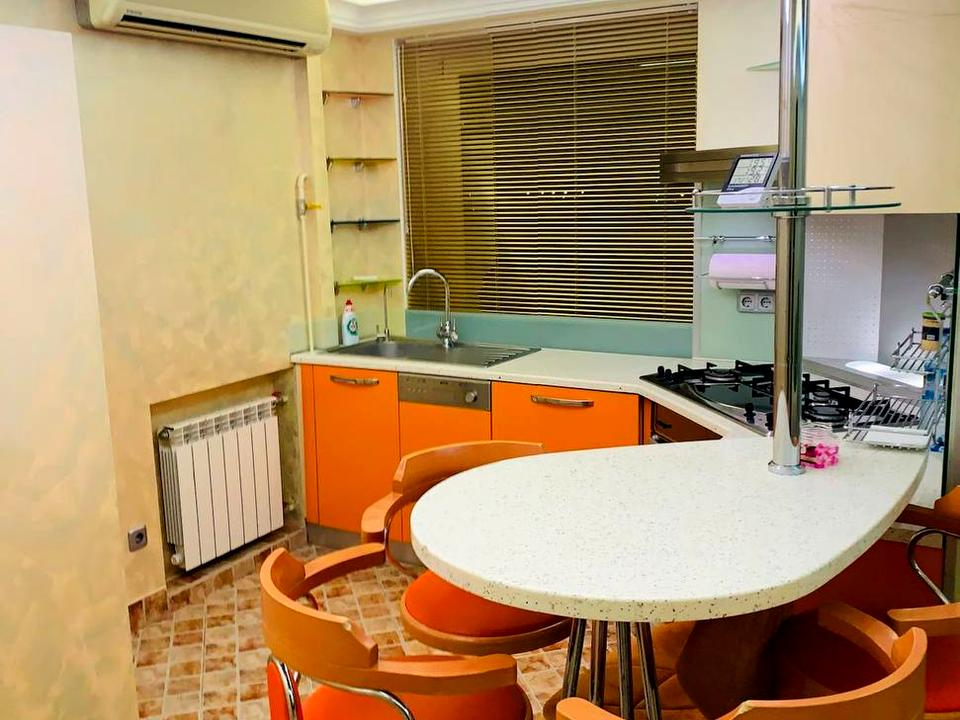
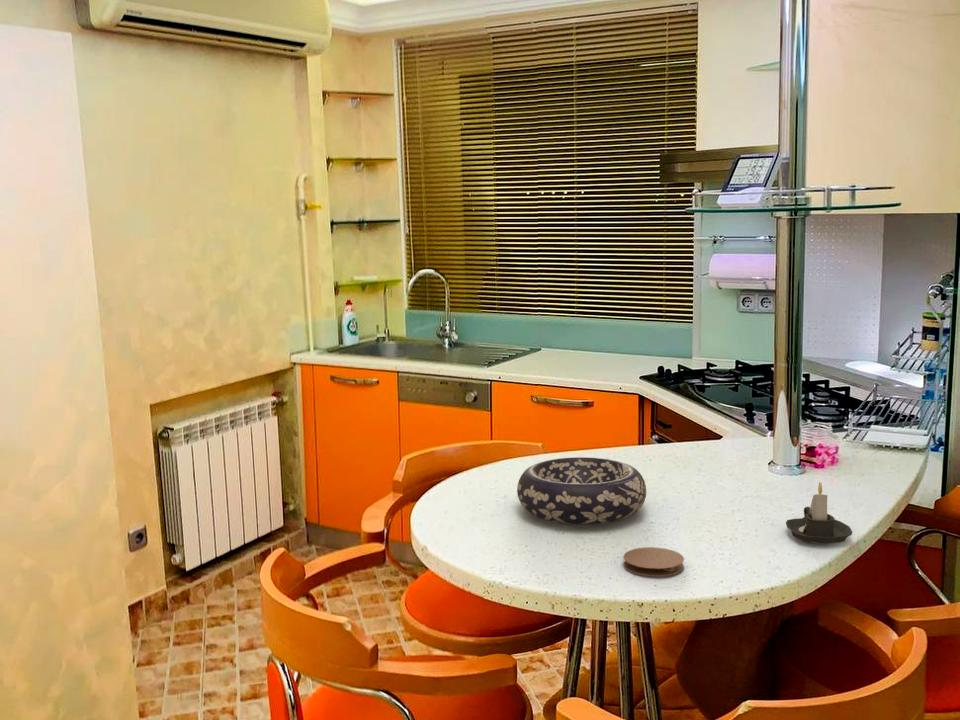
+ coaster [622,546,685,578]
+ candle [785,481,853,544]
+ decorative bowl [516,456,647,525]
